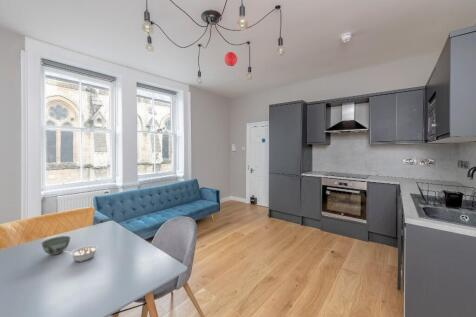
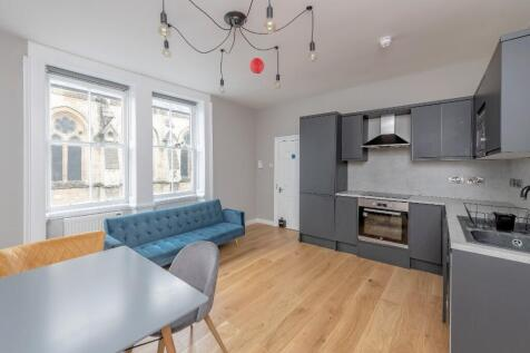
- legume [63,244,99,263]
- bowl [41,235,71,256]
